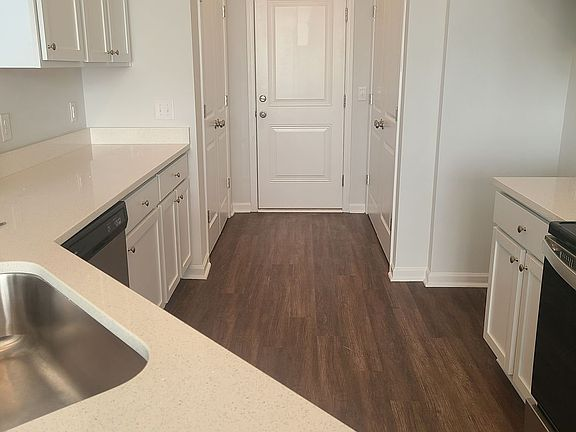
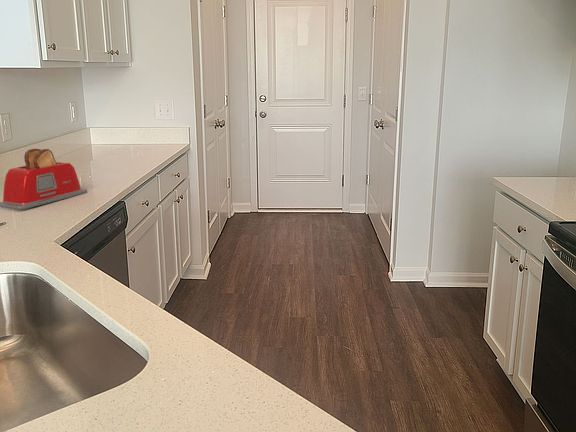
+ toaster [0,148,88,211]
